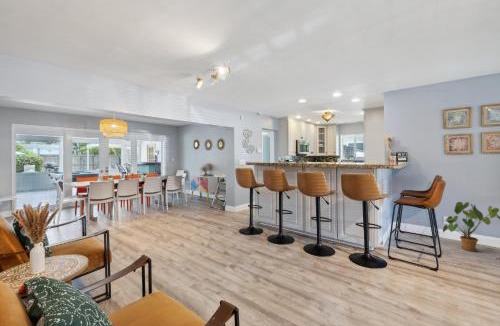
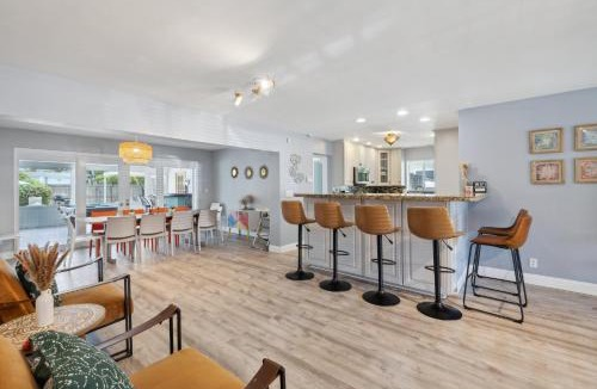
- house plant [441,201,500,252]
